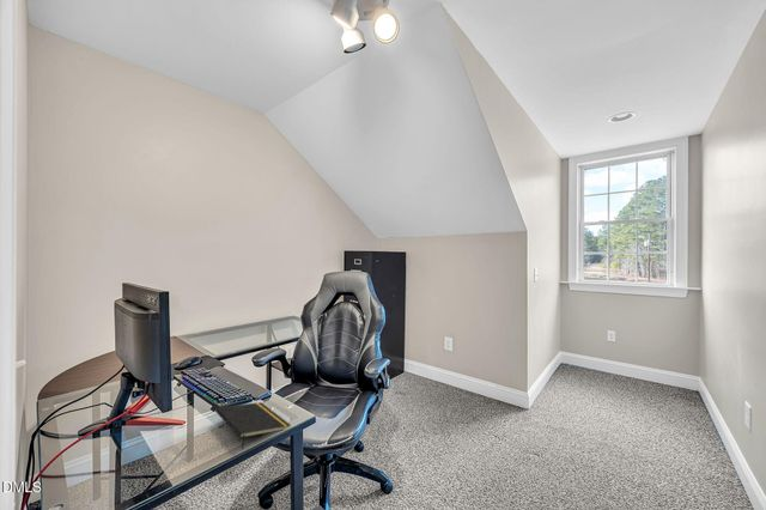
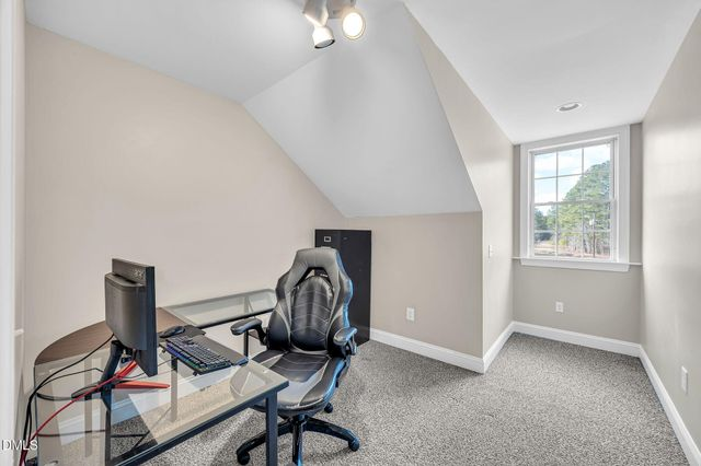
- notepad [214,401,292,451]
